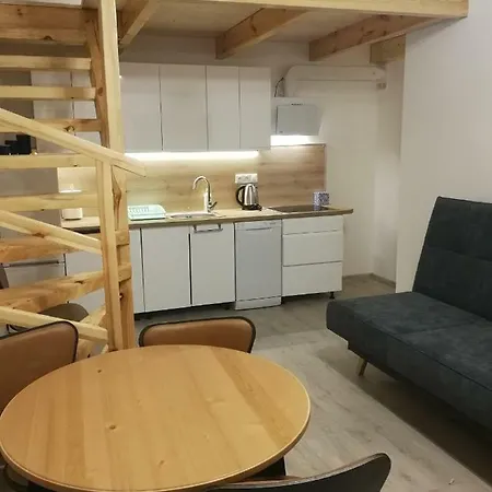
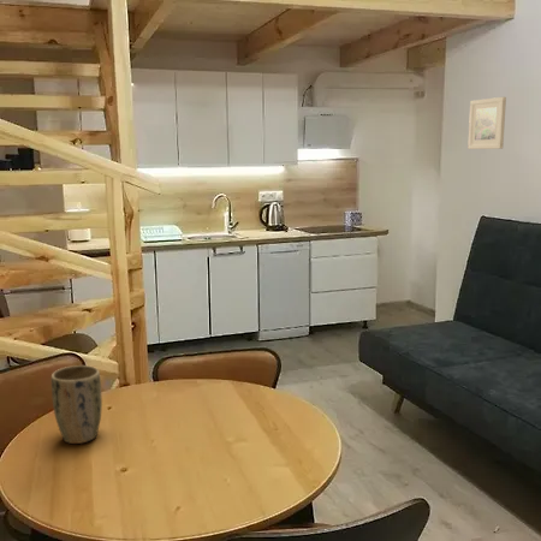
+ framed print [466,96,507,150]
+ plant pot [50,364,103,445]
